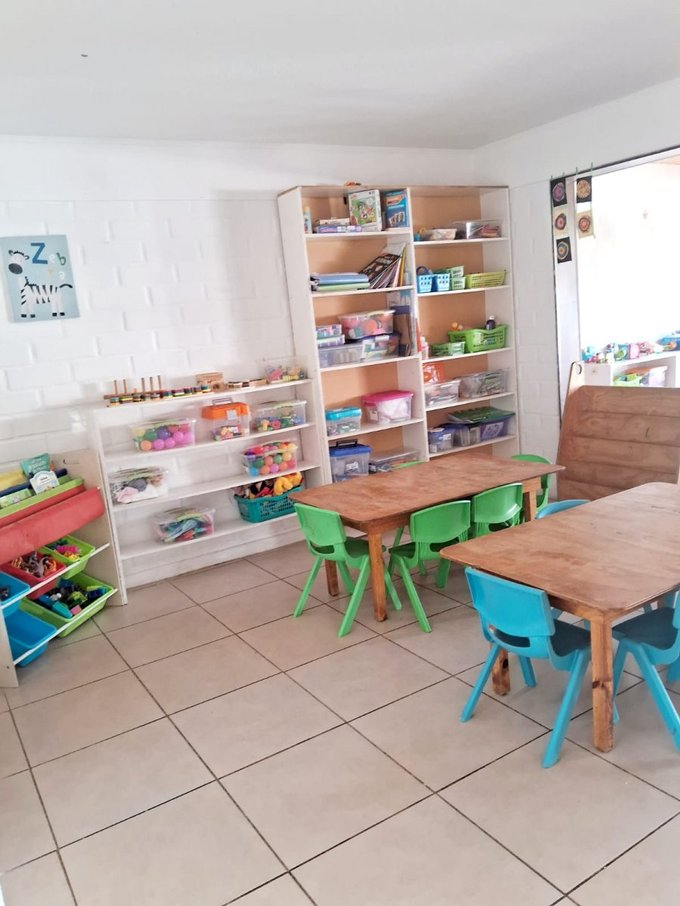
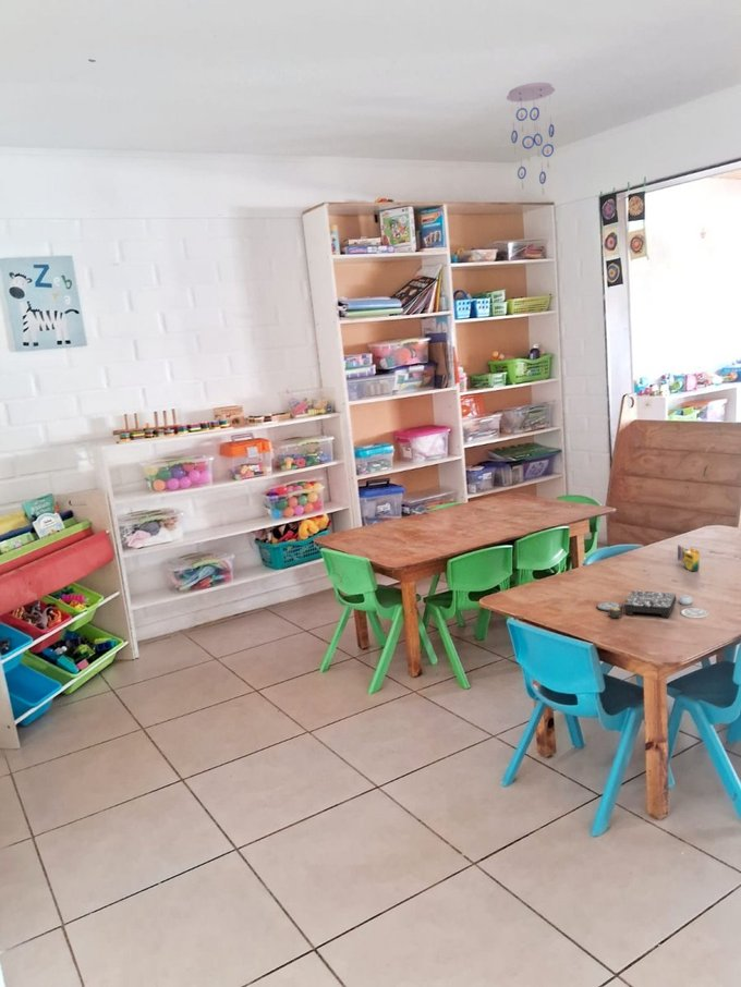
+ ceiling mobile [506,82,556,196]
+ crayon [677,544,701,573]
+ board game [596,589,709,619]
